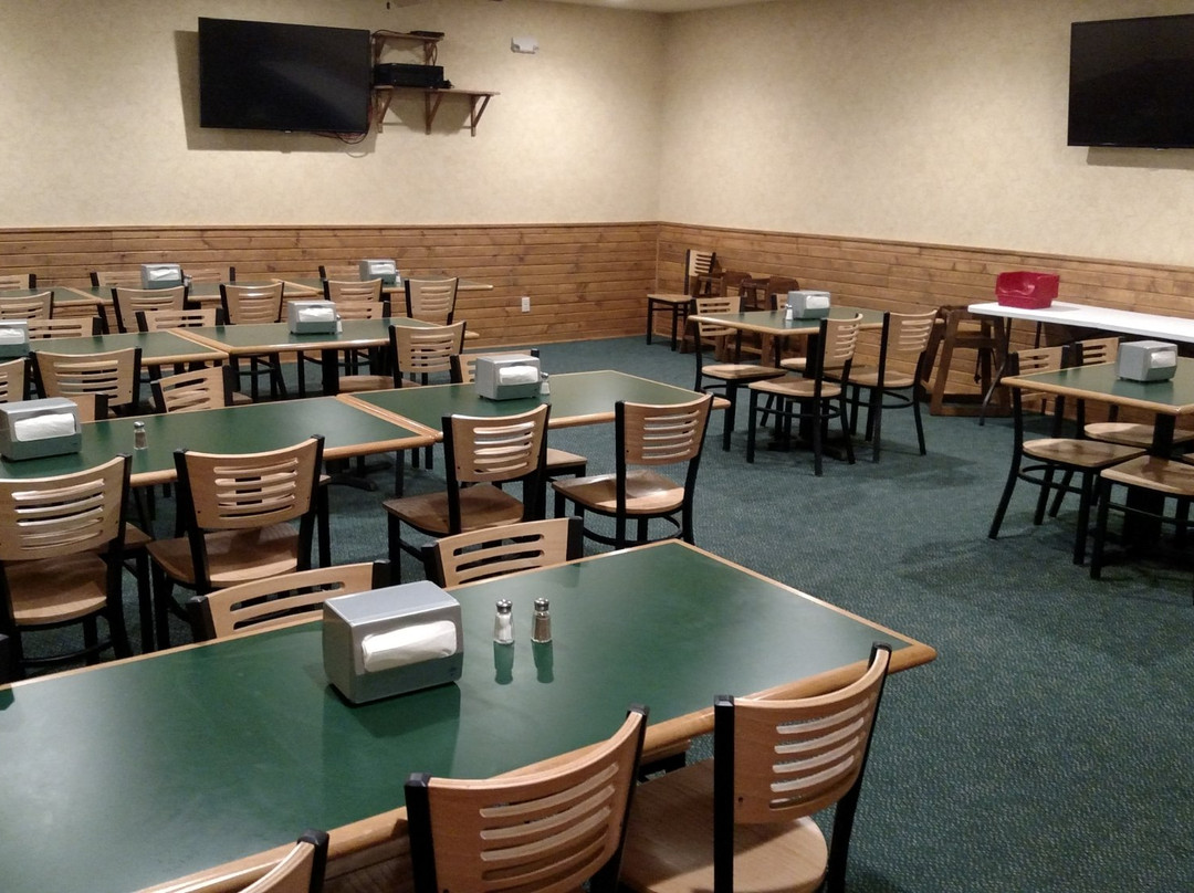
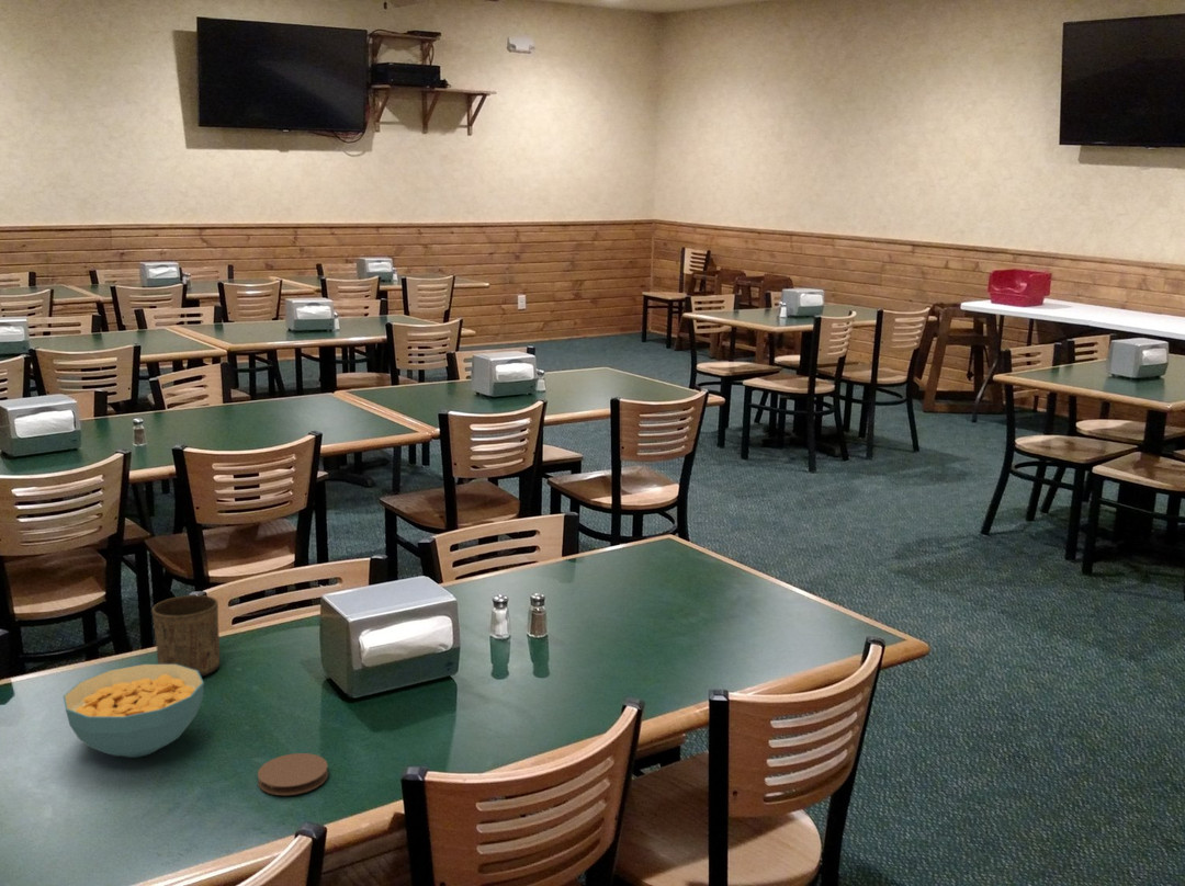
+ cup [151,594,221,678]
+ cereal bowl [63,663,205,759]
+ coaster [257,752,329,796]
